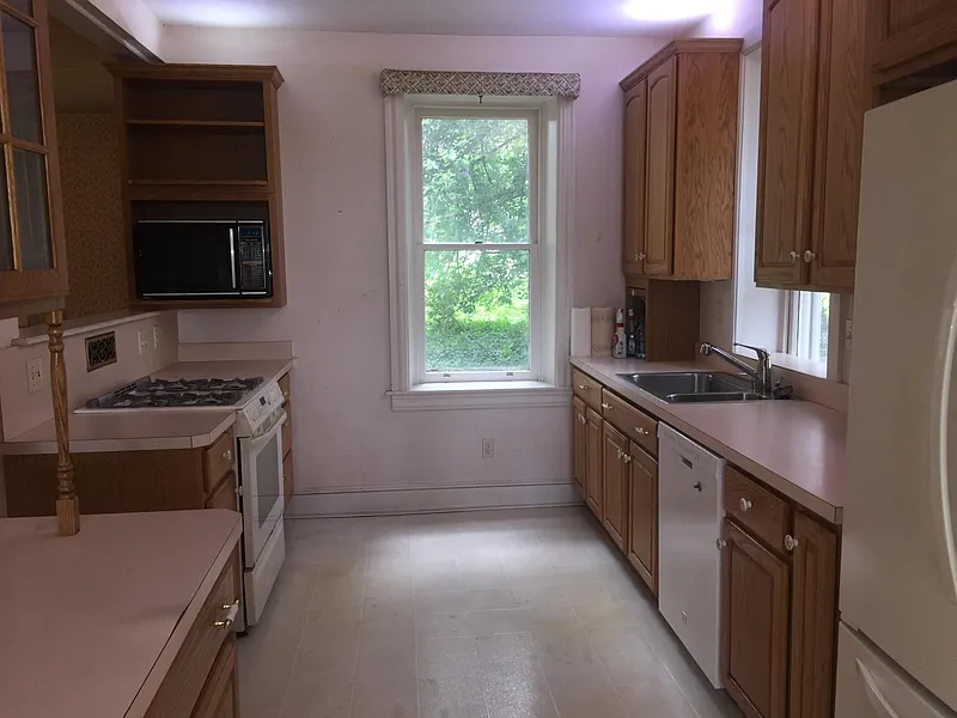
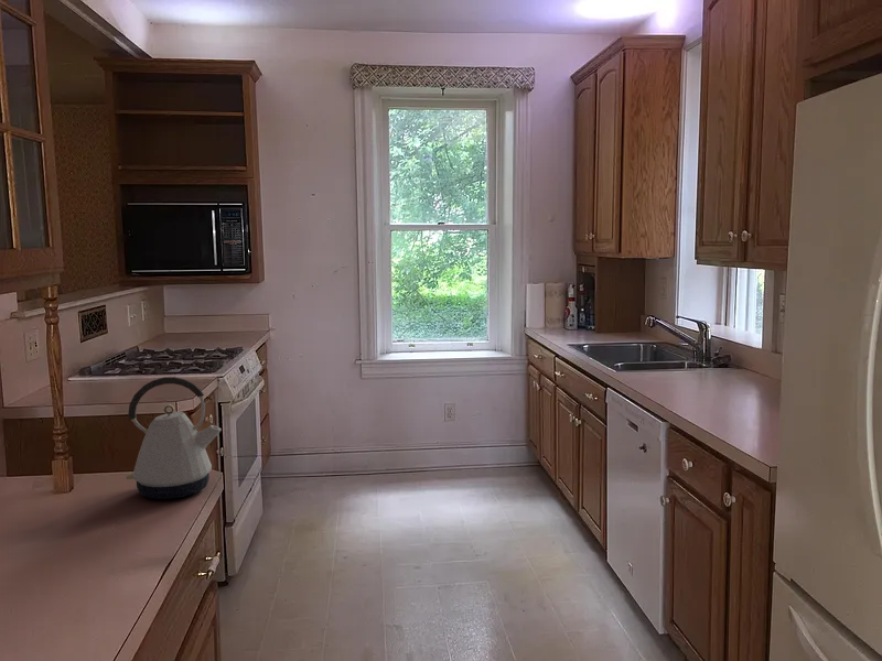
+ kettle [126,376,223,500]
